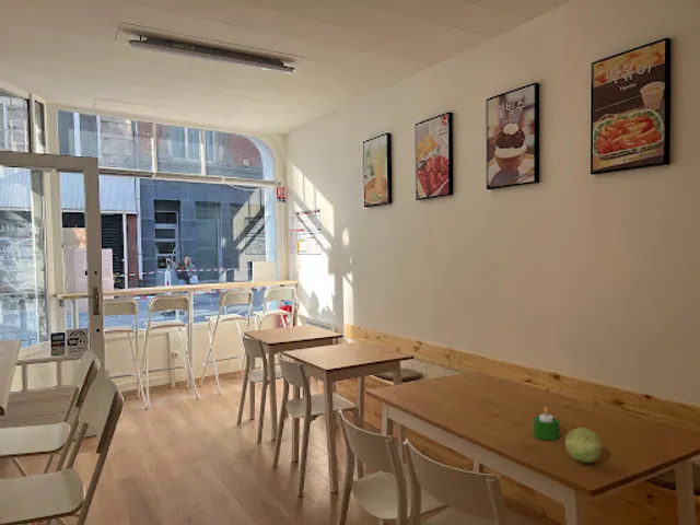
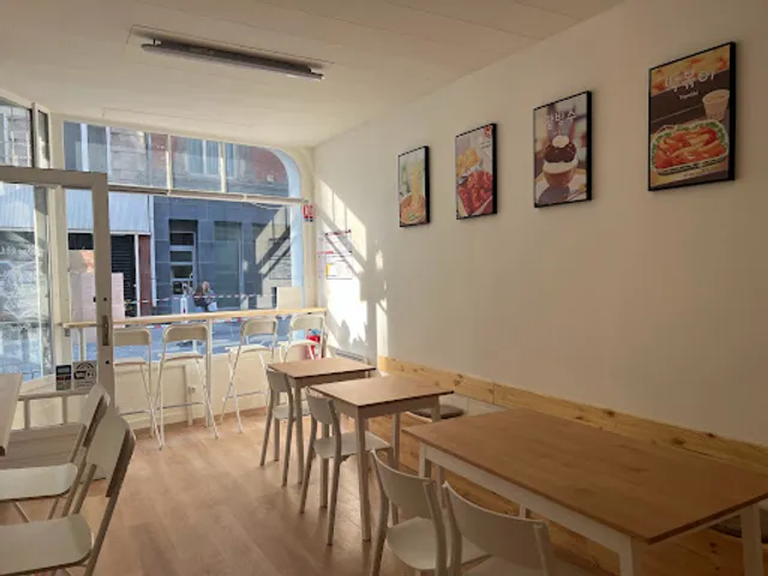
- decorative ball [564,427,603,464]
- candle [533,406,560,442]
